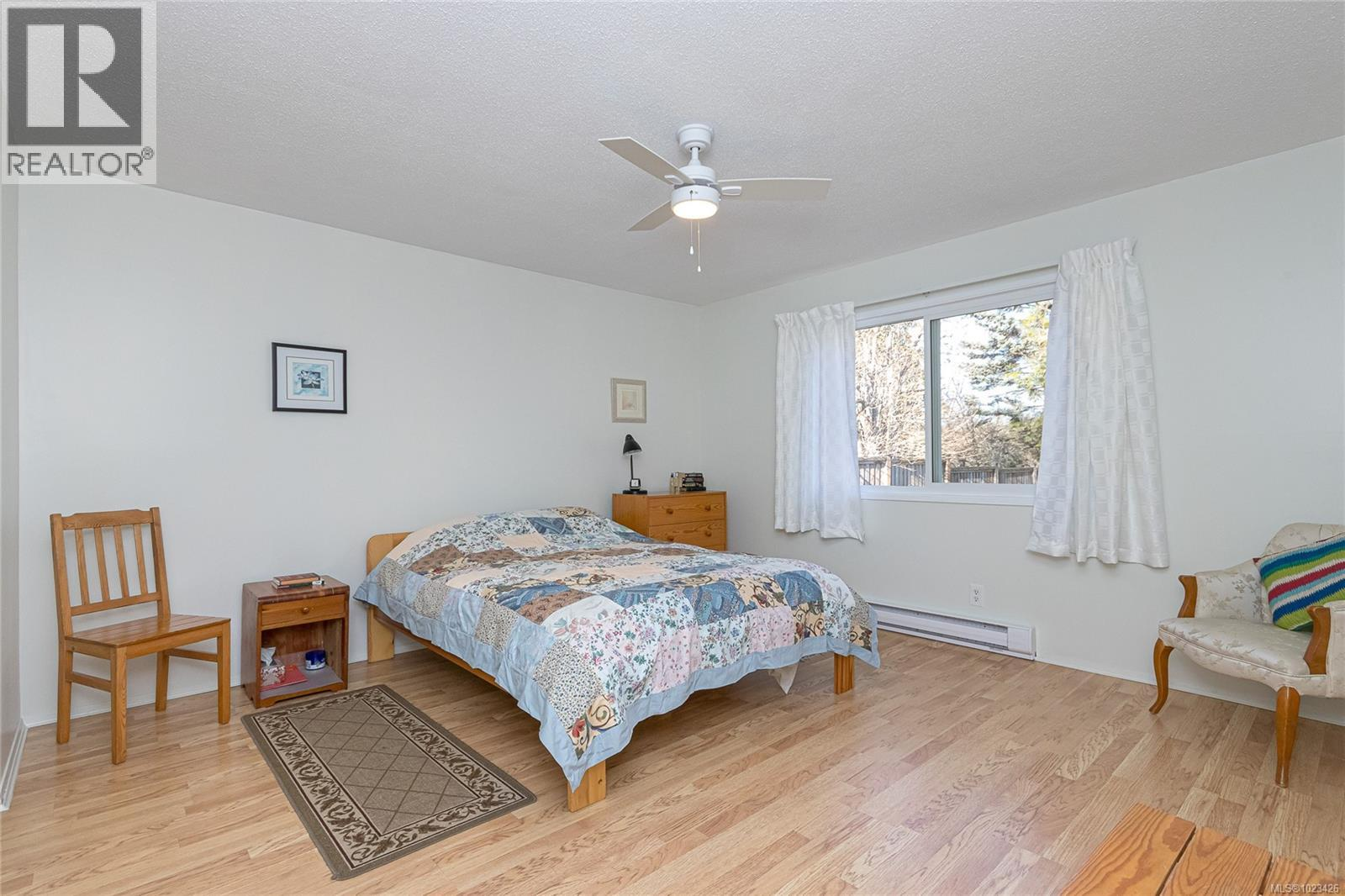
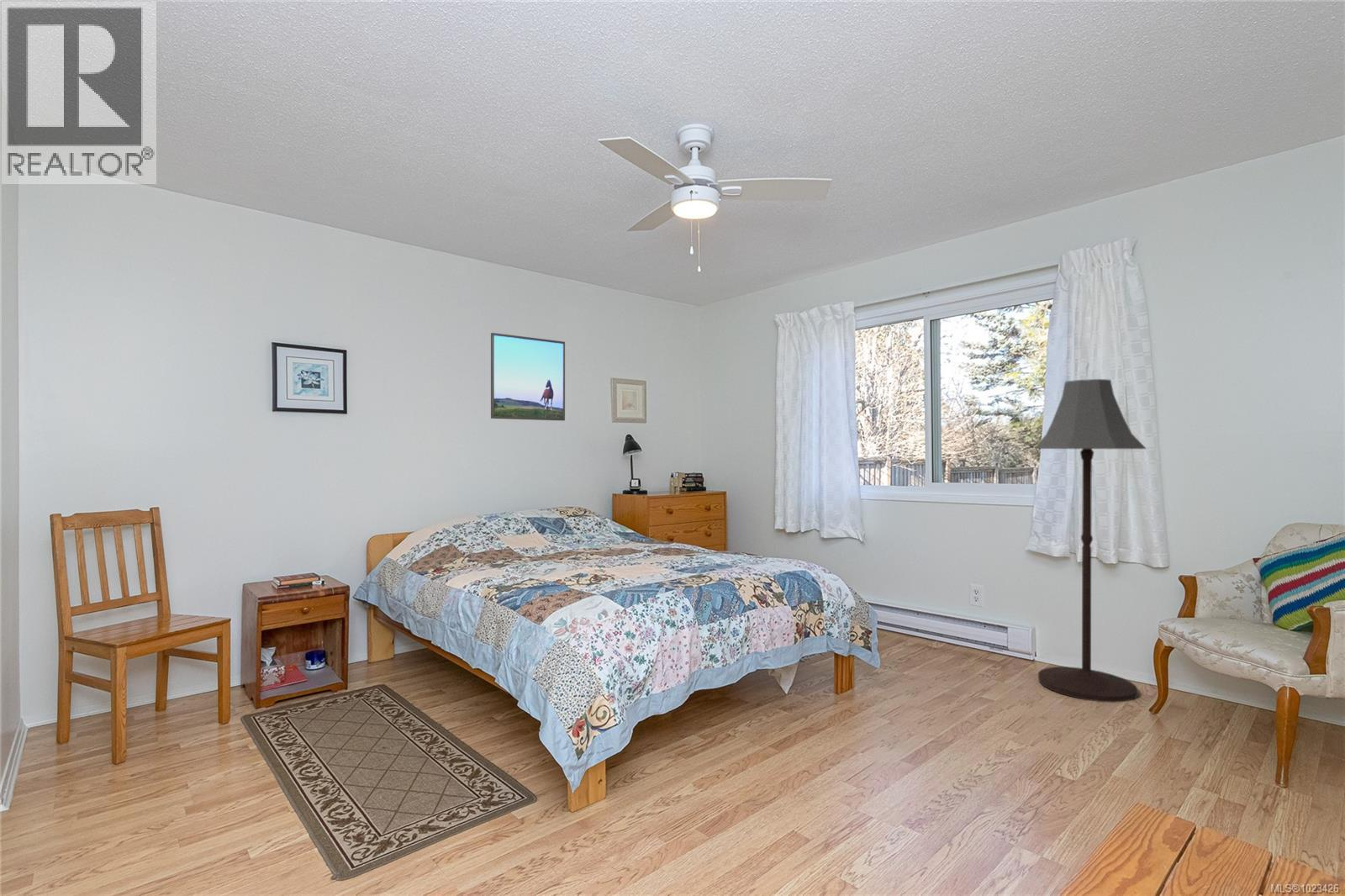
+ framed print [490,332,566,421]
+ floor lamp [1034,378,1147,703]
